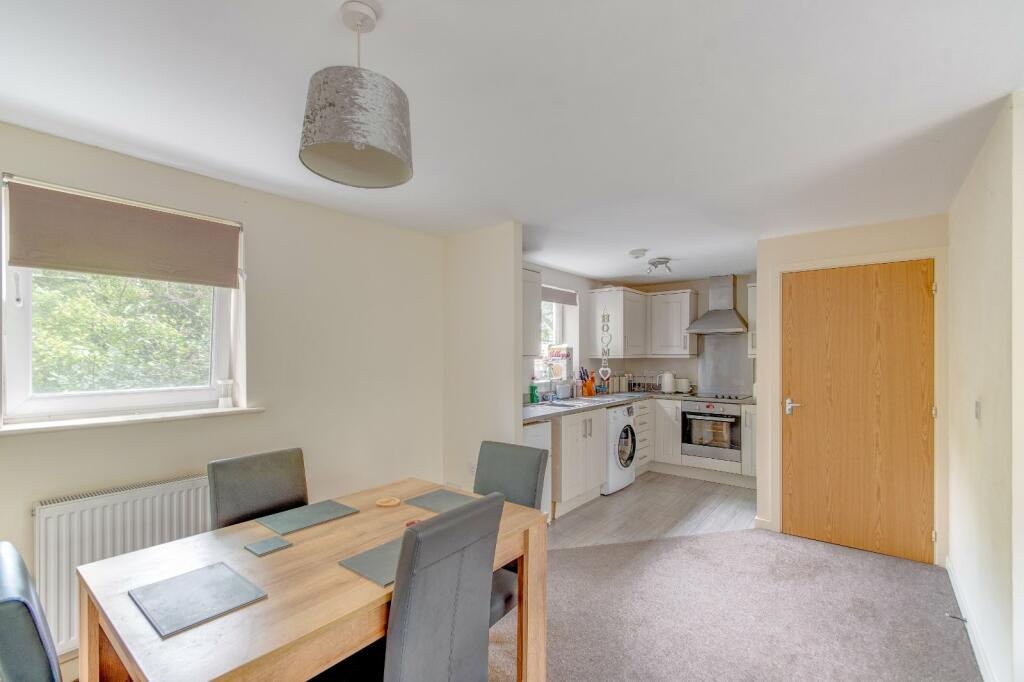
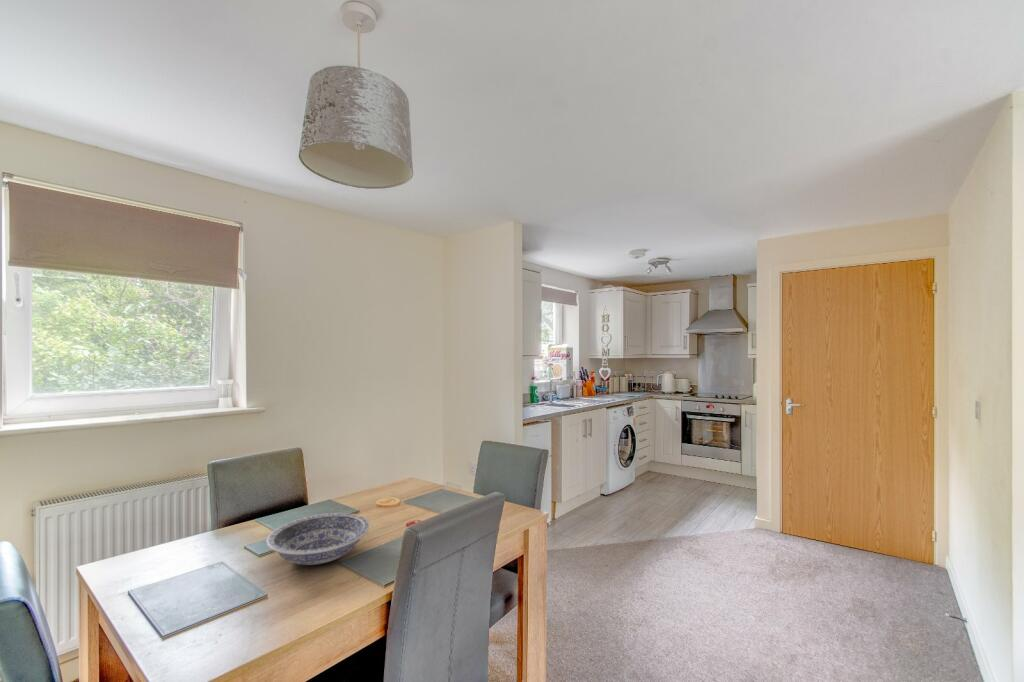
+ bowl [266,512,371,566]
